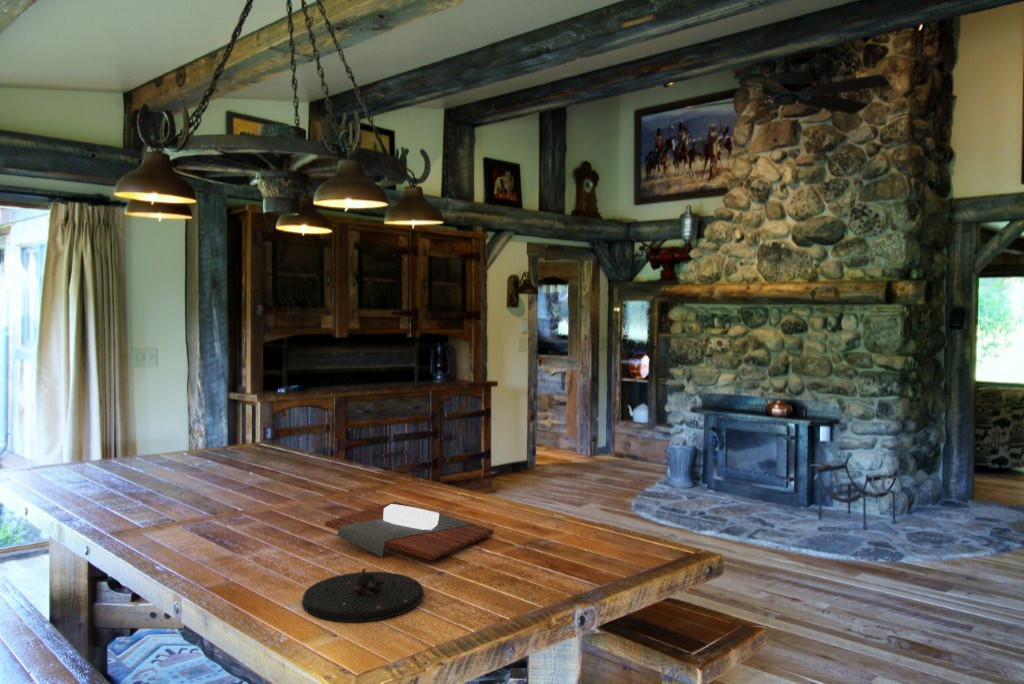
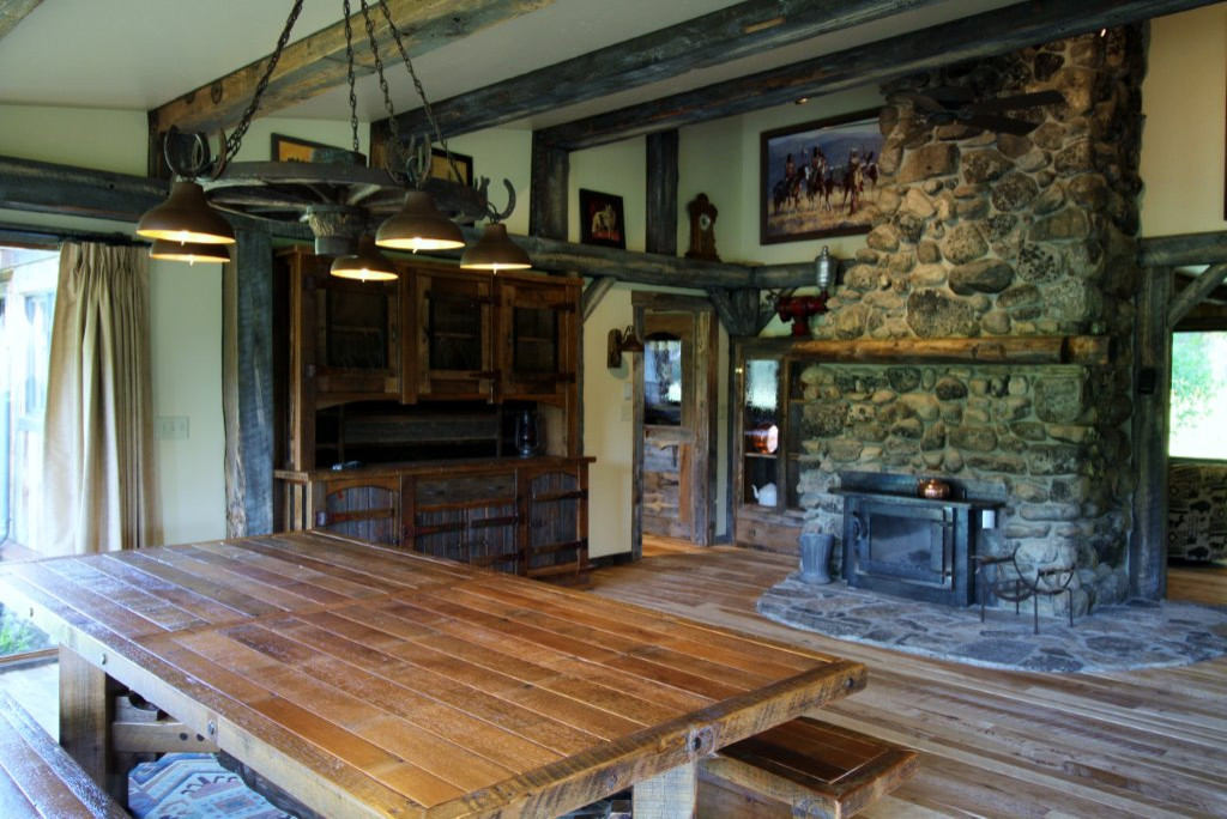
- cutting board [324,501,495,561]
- plate [301,568,424,623]
